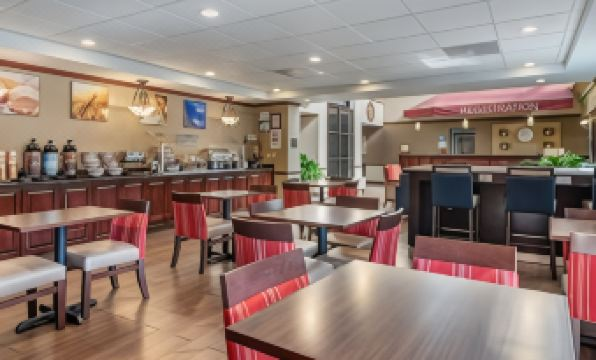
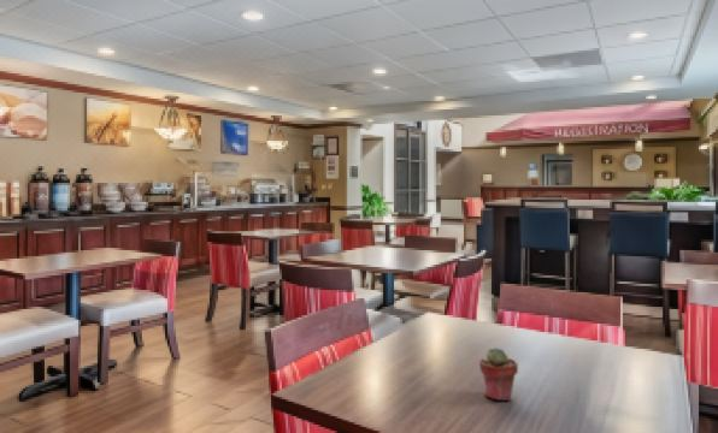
+ potted succulent [478,346,519,402]
